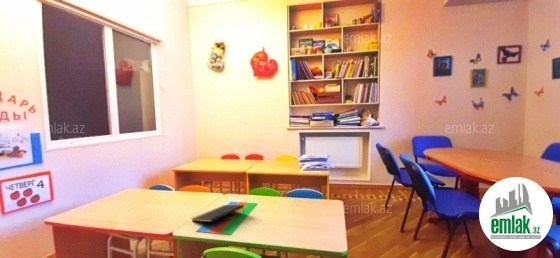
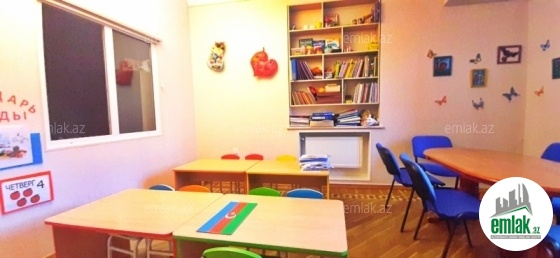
- notepad [190,204,245,223]
